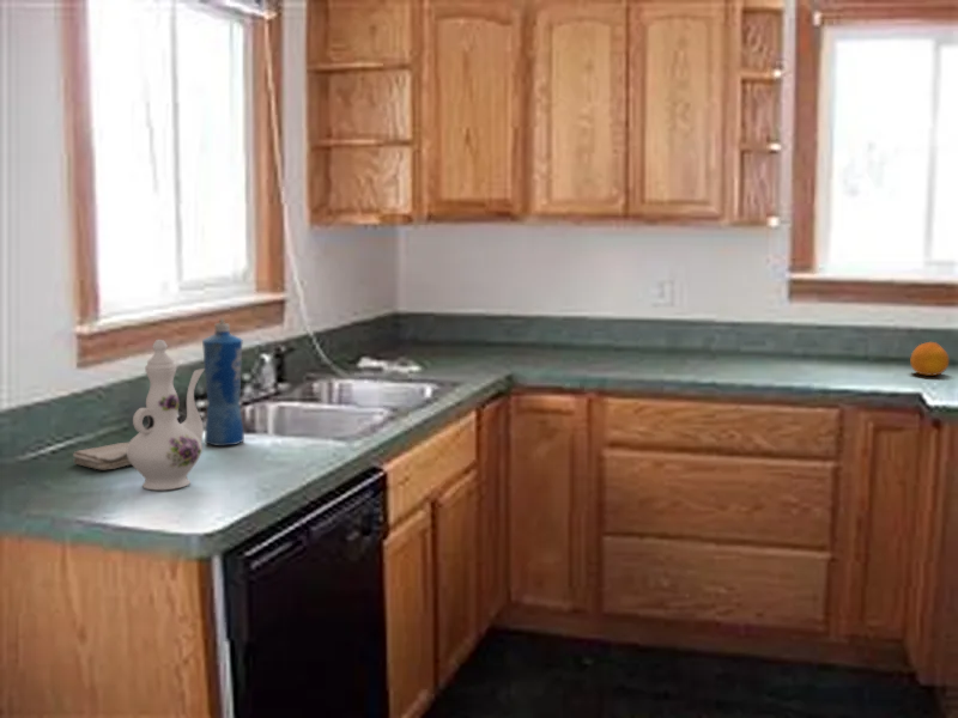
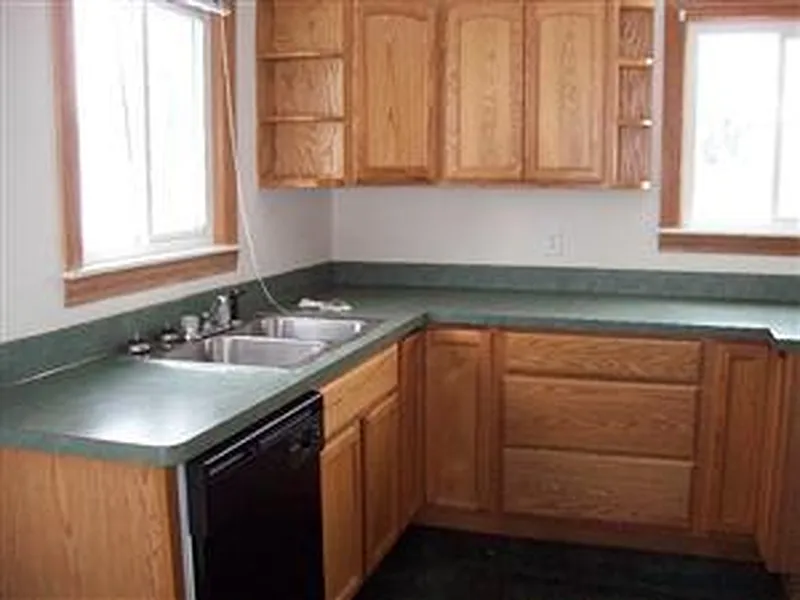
- fruit [909,341,950,377]
- chinaware [127,339,205,491]
- washcloth [72,442,133,471]
- squeeze bottle [201,317,245,448]
